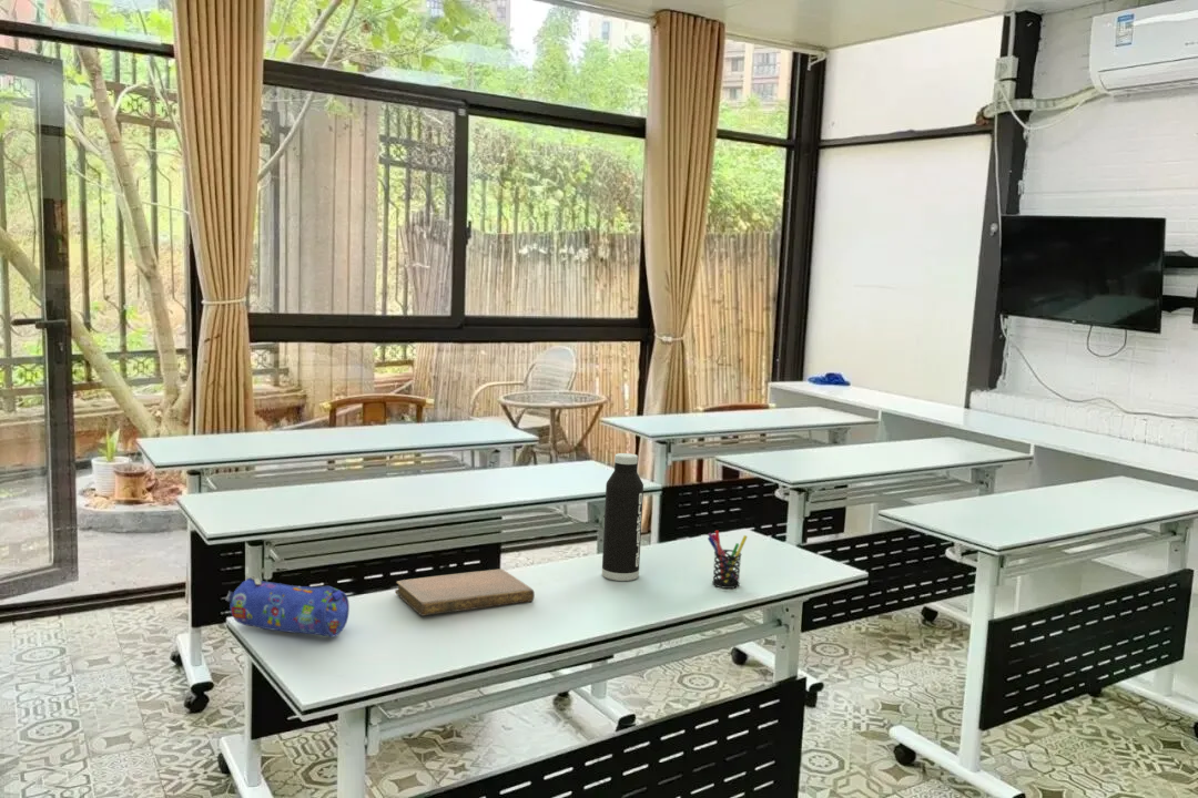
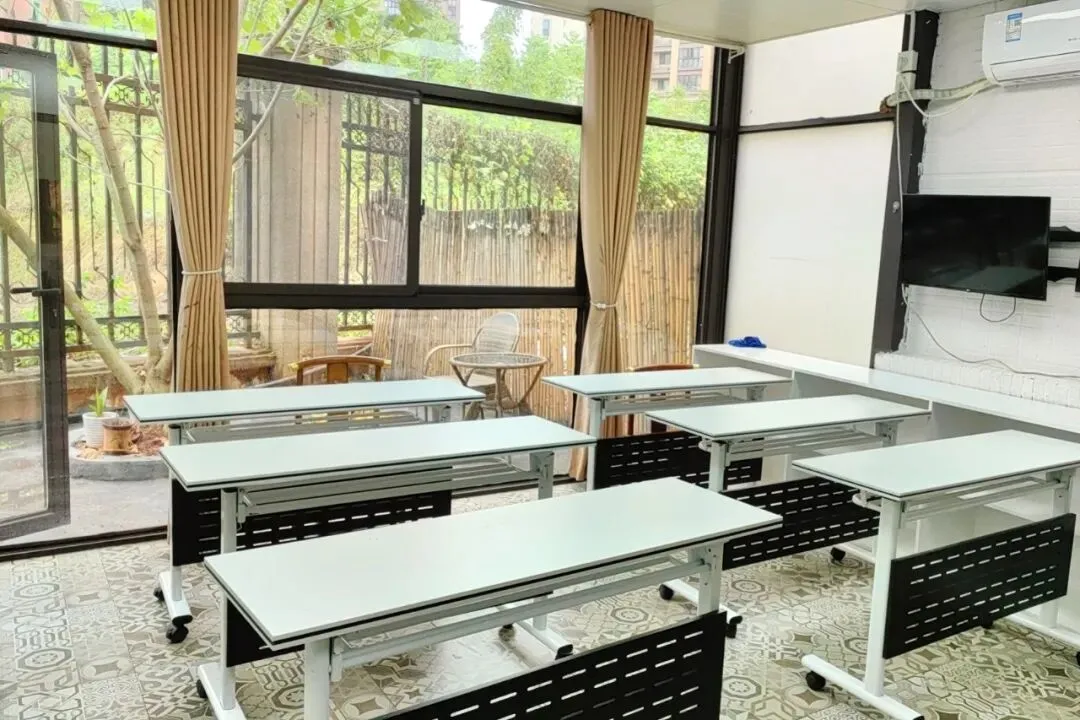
- notebook [394,567,536,617]
- pencil case [224,574,351,638]
- pen holder [707,530,749,590]
- water bottle [601,452,644,582]
